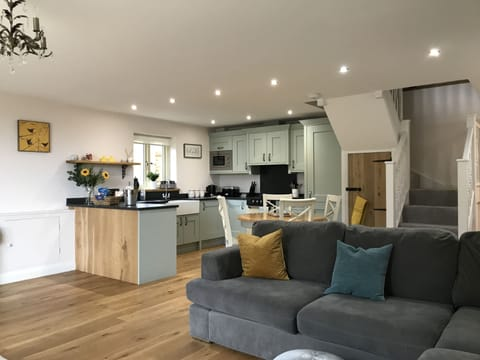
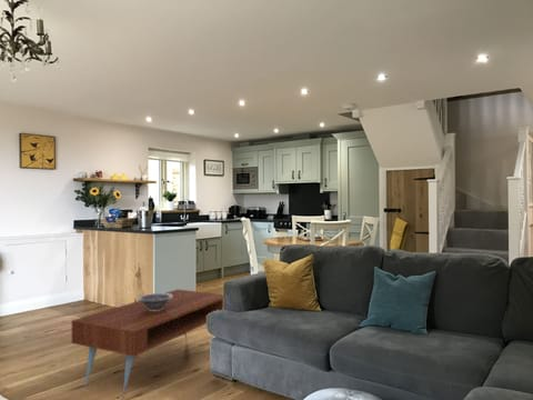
+ decorative bowl [137,292,172,311]
+ coffee table [71,289,224,400]
